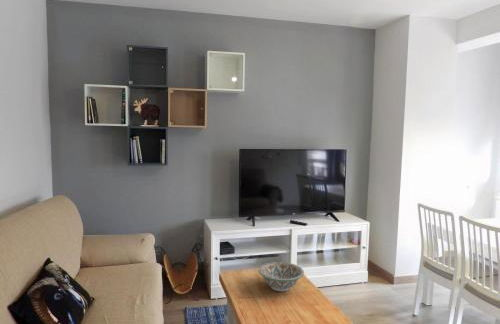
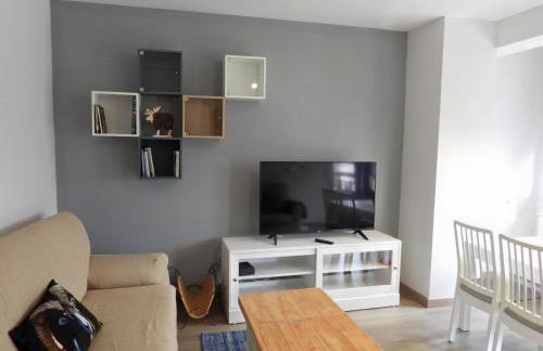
- decorative bowl [257,261,305,292]
